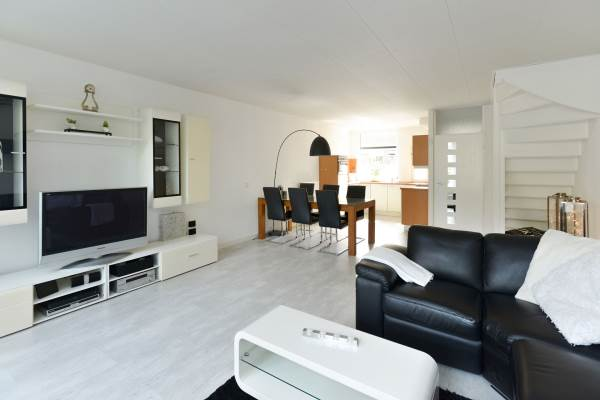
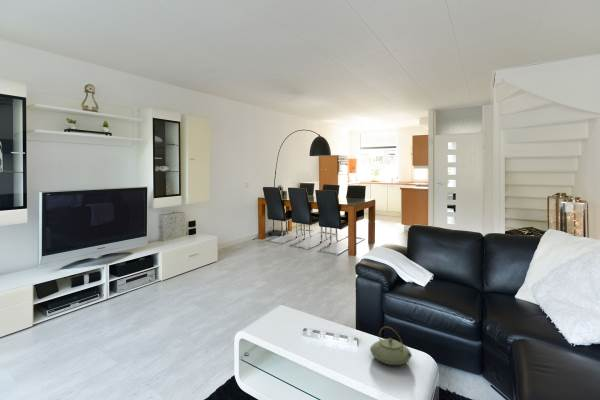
+ teapot [369,325,413,366]
